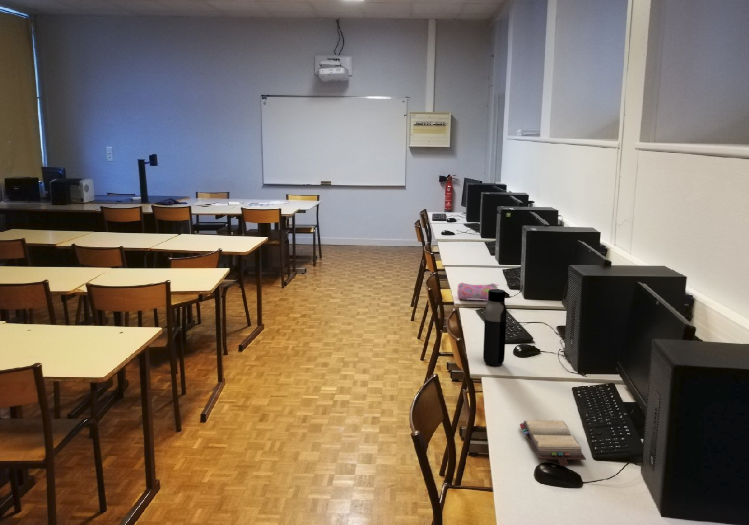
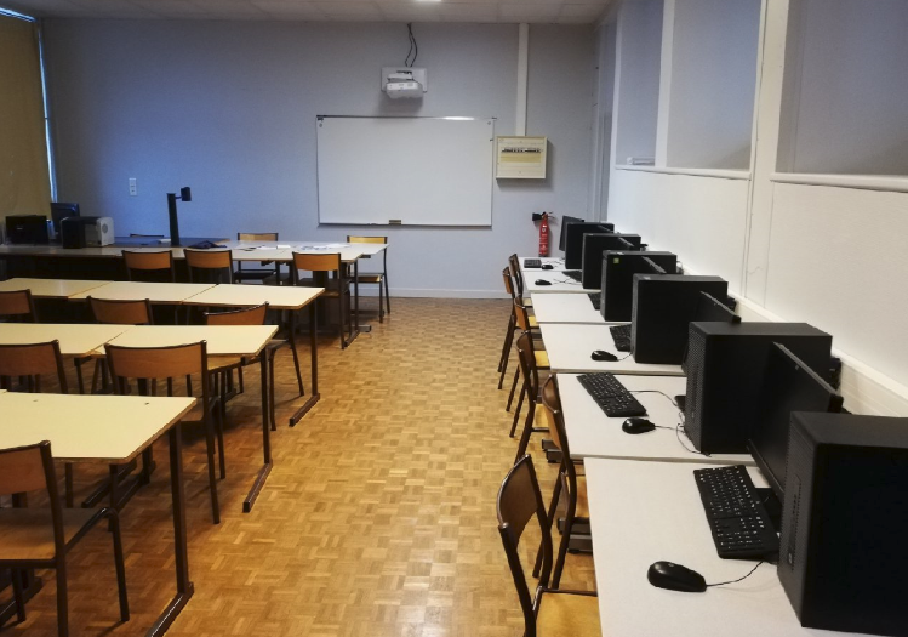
- water bottle [482,288,508,367]
- hardback book [519,419,587,467]
- pencil case [456,282,500,301]
